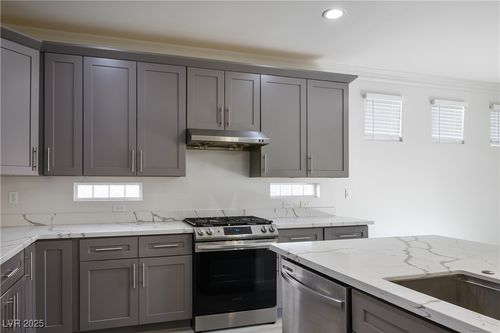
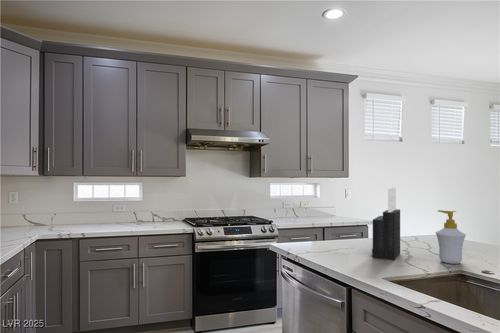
+ soap bottle [435,209,467,265]
+ knife block [371,186,401,261]
